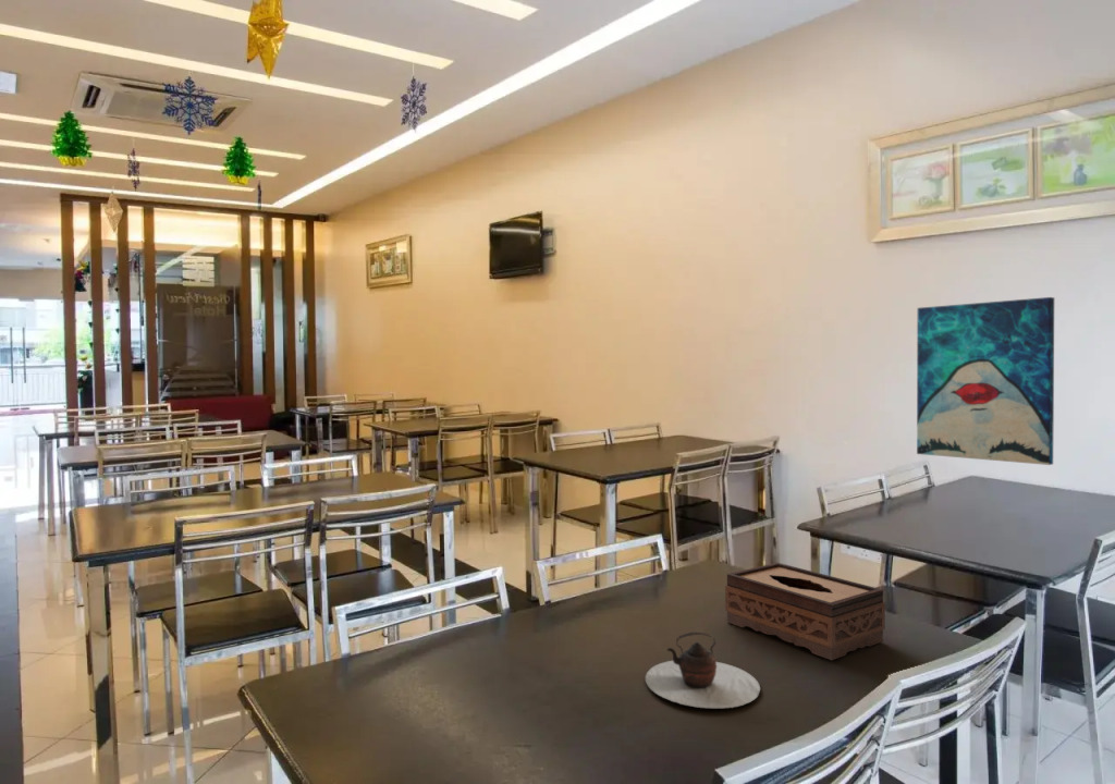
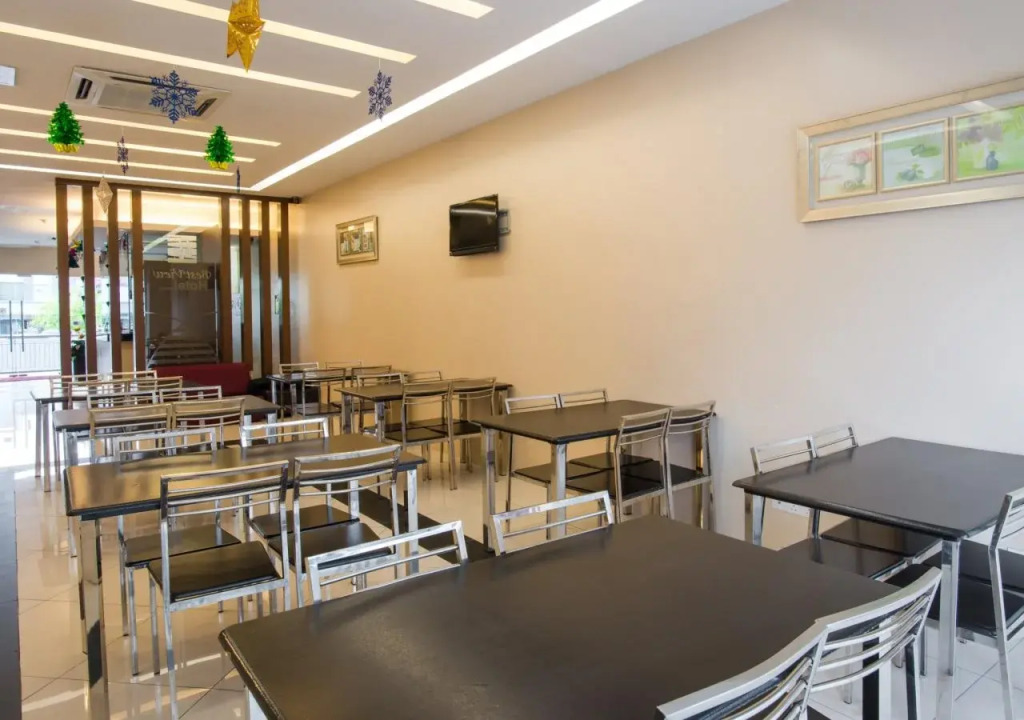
- tissue box [724,562,886,661]
- teapot [645,630,761,710]
- wall art [916,296,1055,466]
